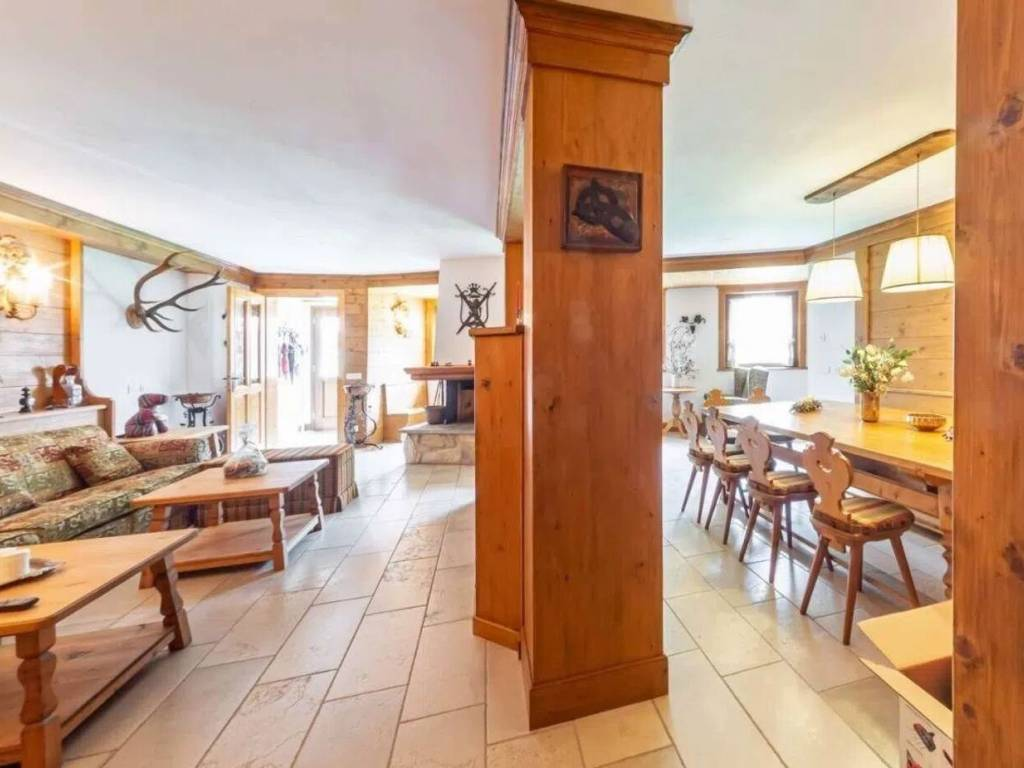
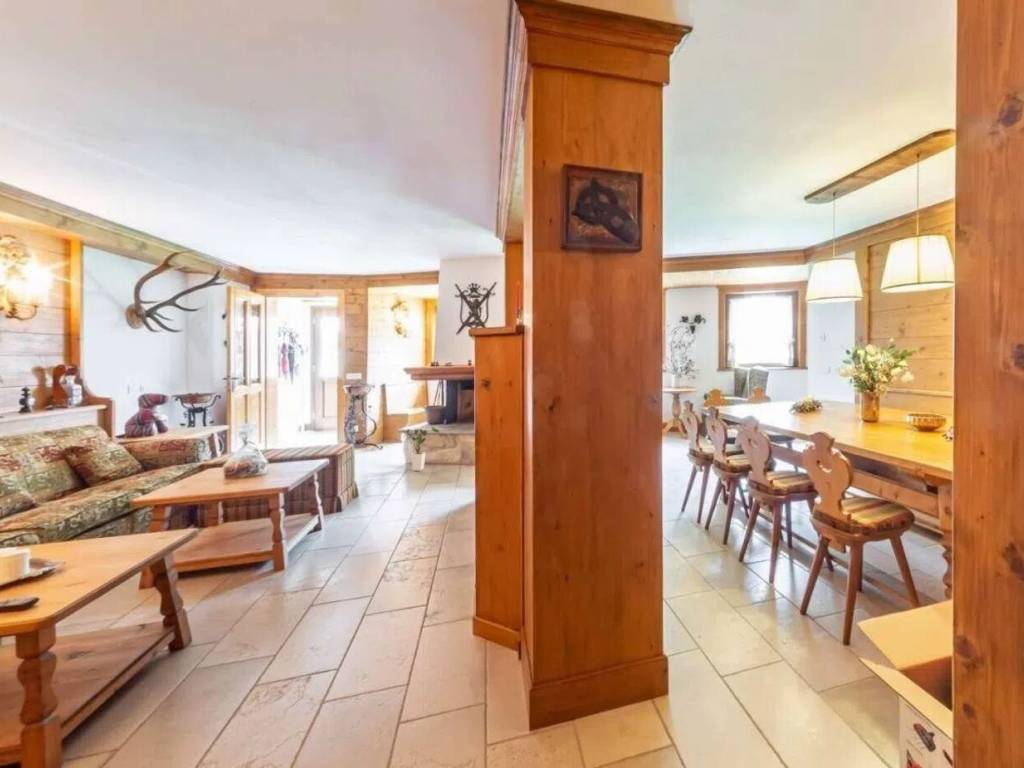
+ house plant [404,426,441,472]
